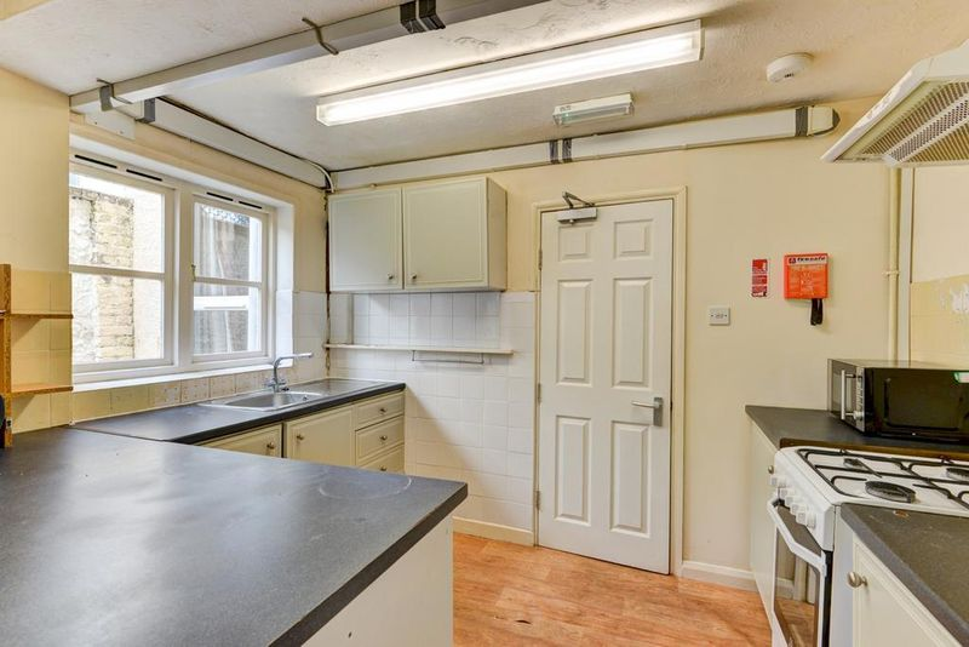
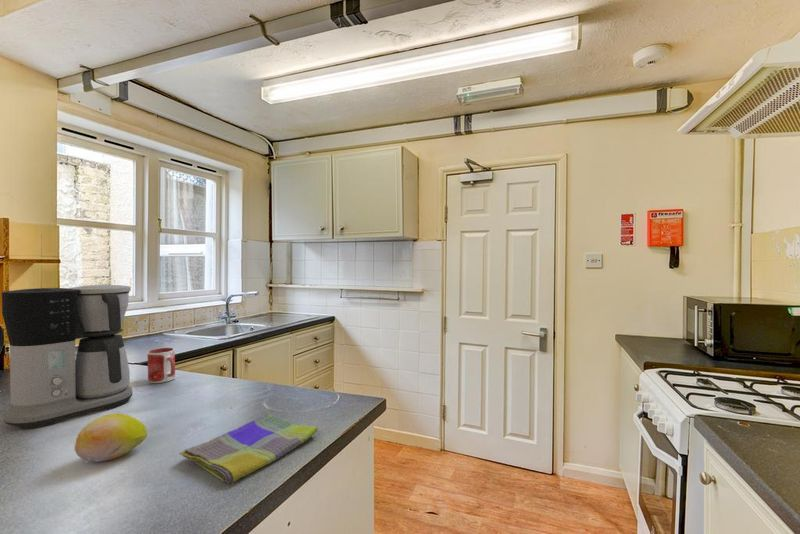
+ fruit [74,413,148,463]
+ mug [146,347,176,384]
+ dish towel [178,413,319,484]
+ coffee maker [1,284,134,430]
